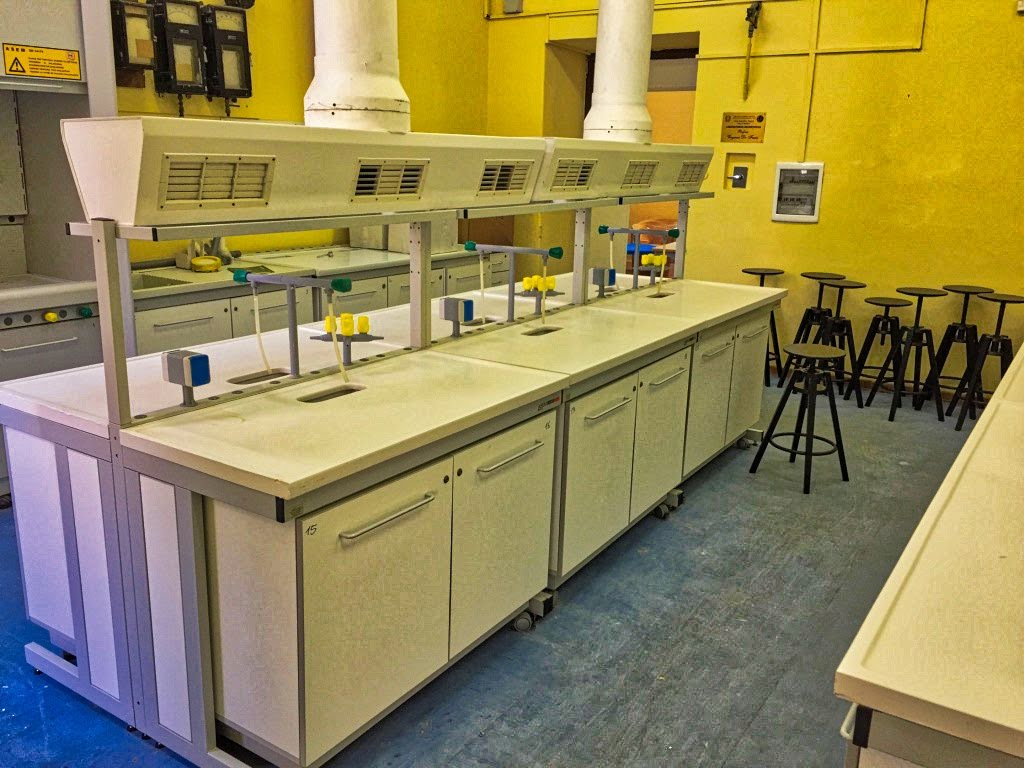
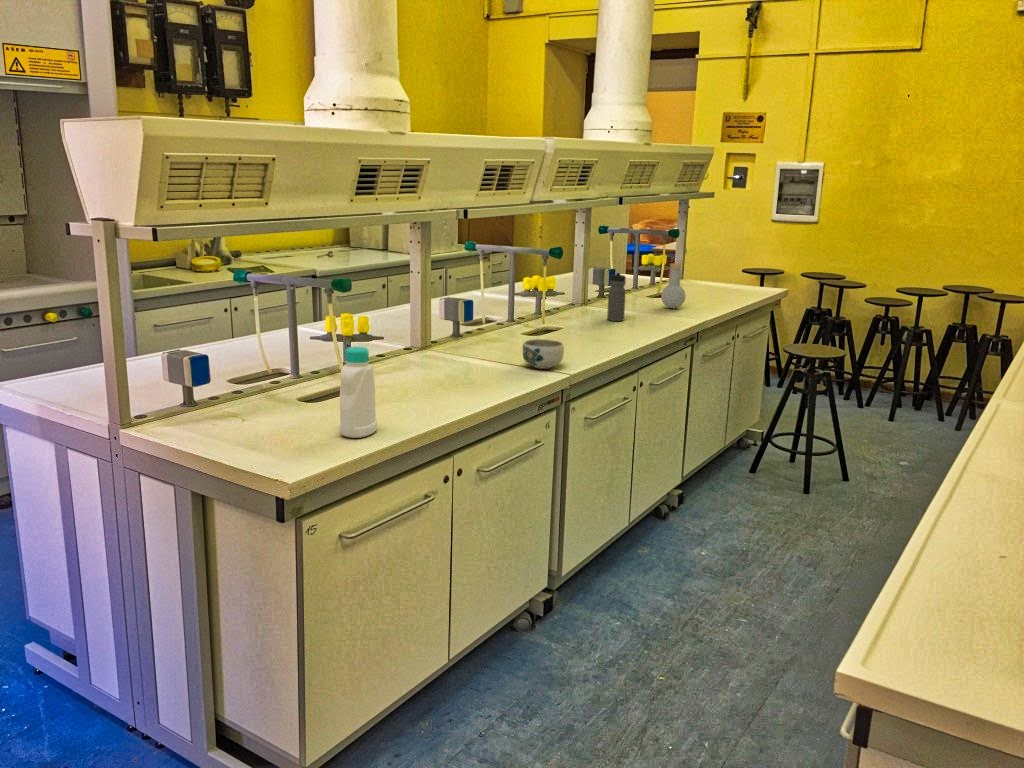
+ water bottle [606,271,627,322]
+ bottle [338,346,378,439]
+ bowl [522,338,565,370]
+ flask [660,263,687,309]
